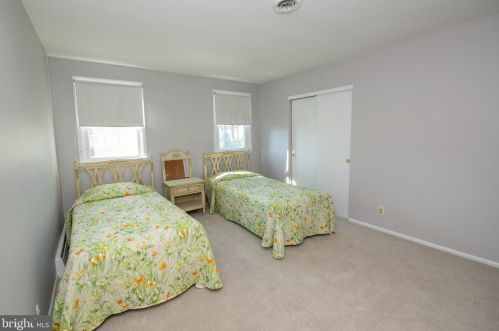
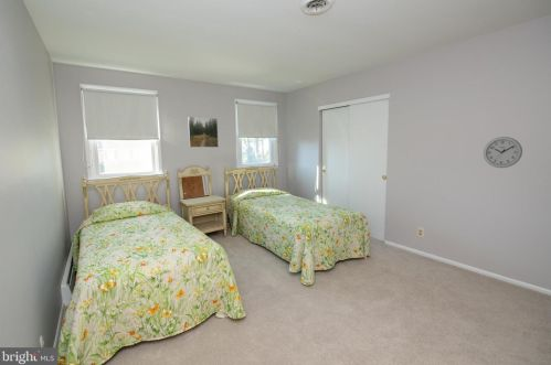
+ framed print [187,116,220,149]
+ wall clock [483,136,523,169]
